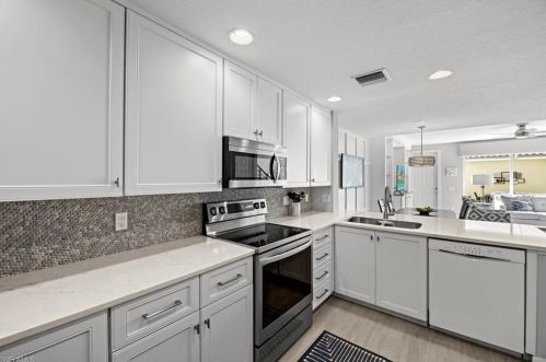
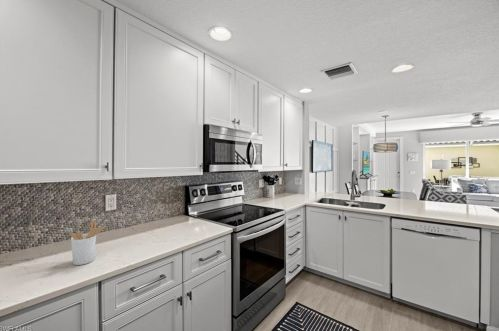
+ utensil holder [70,221,107,266]
